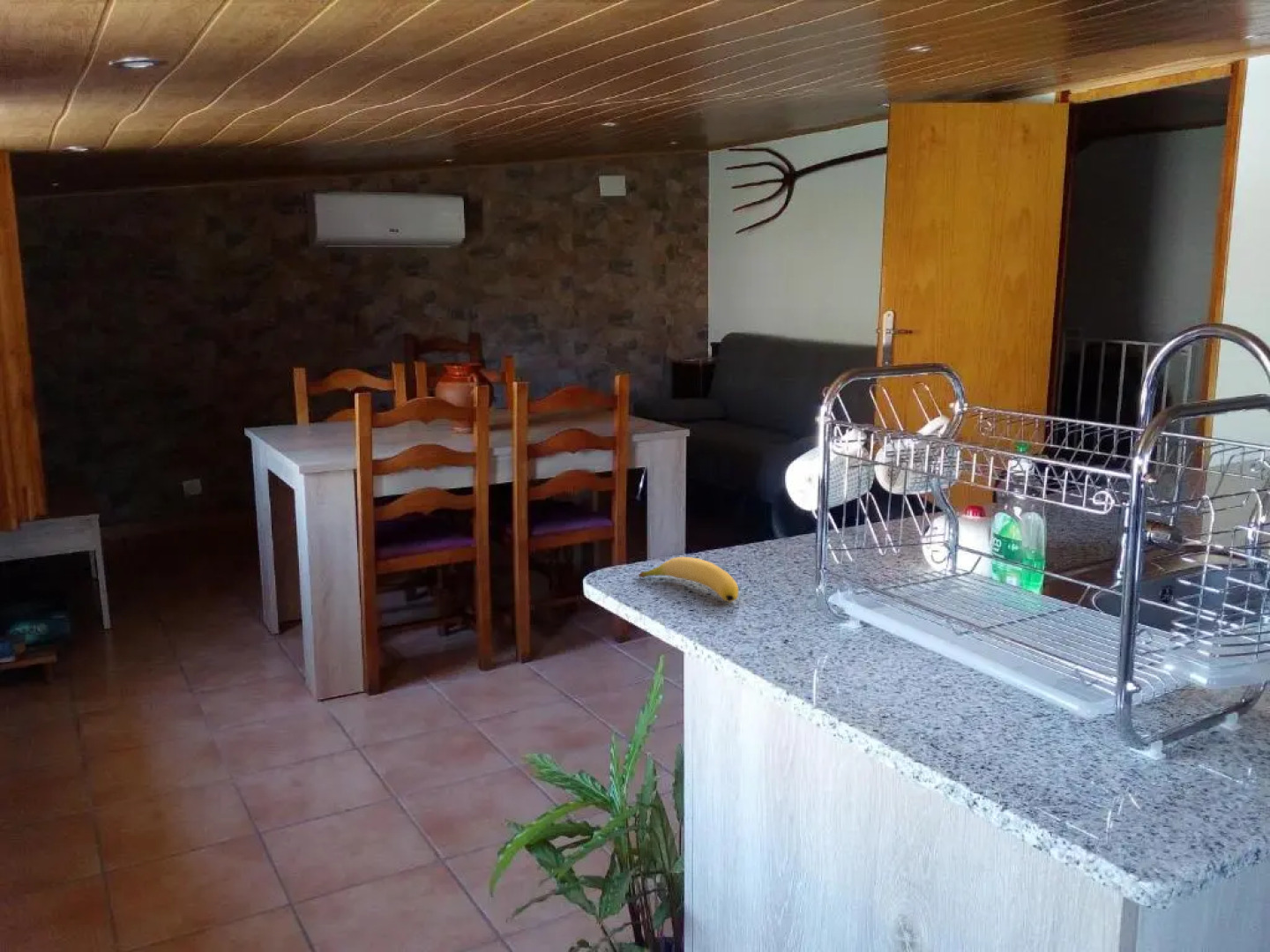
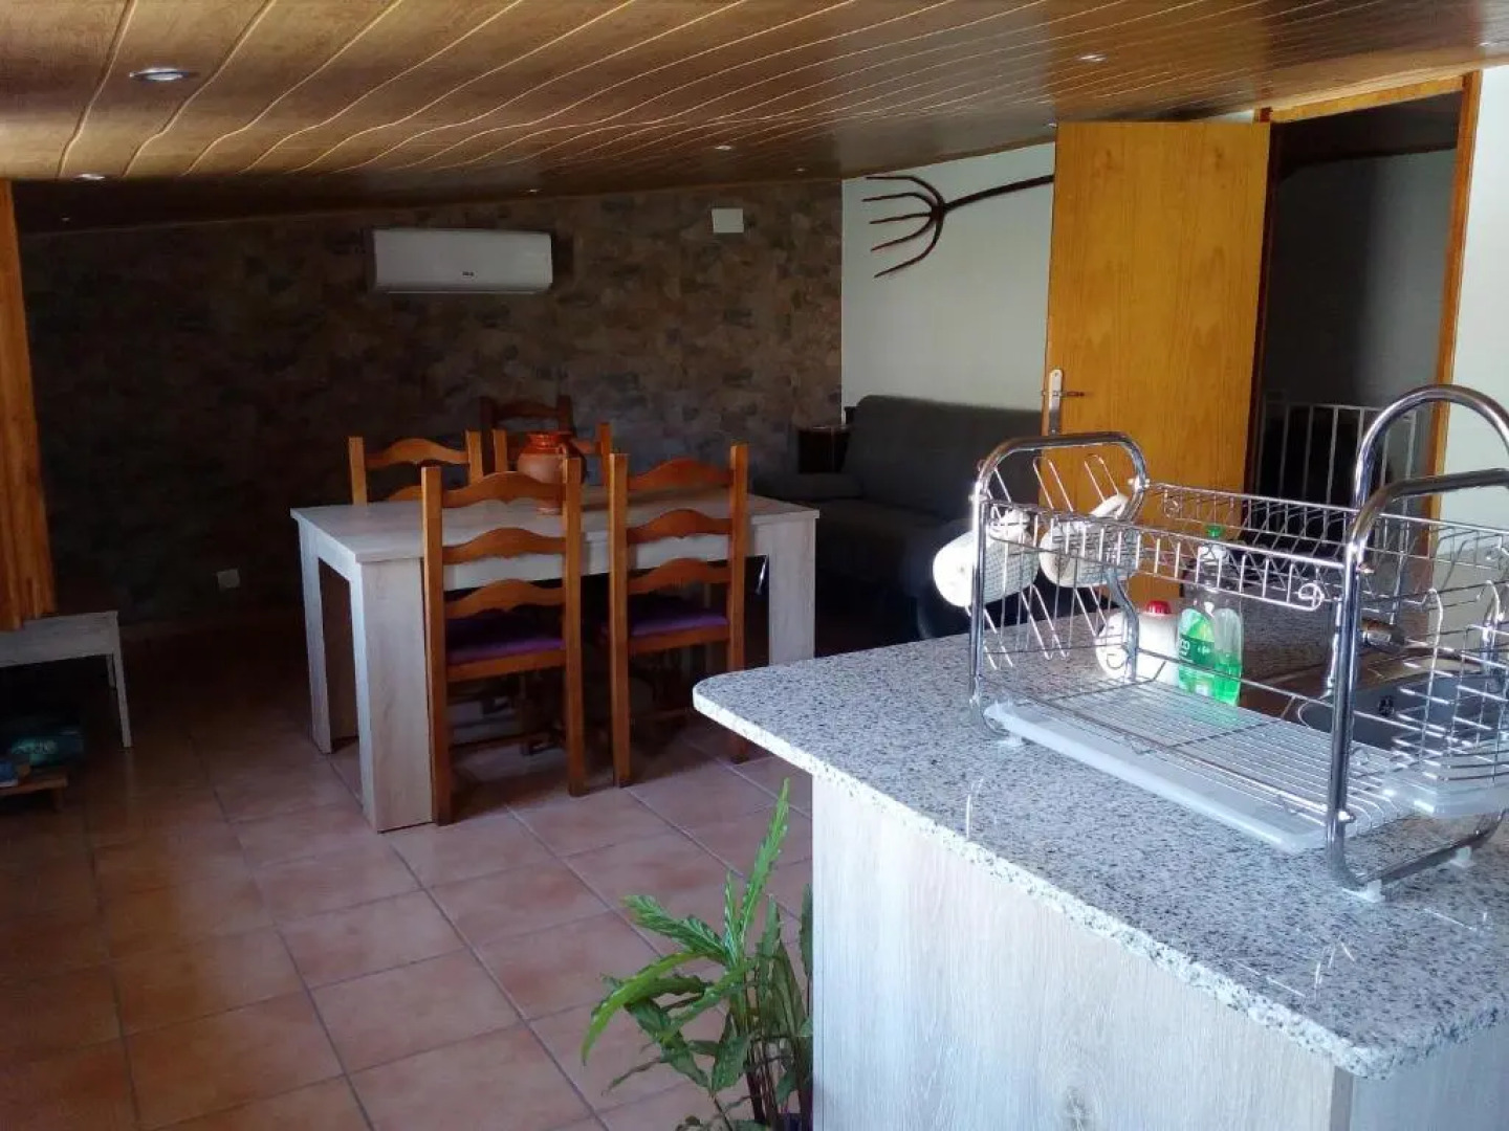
- banana [638,556,739,603]
